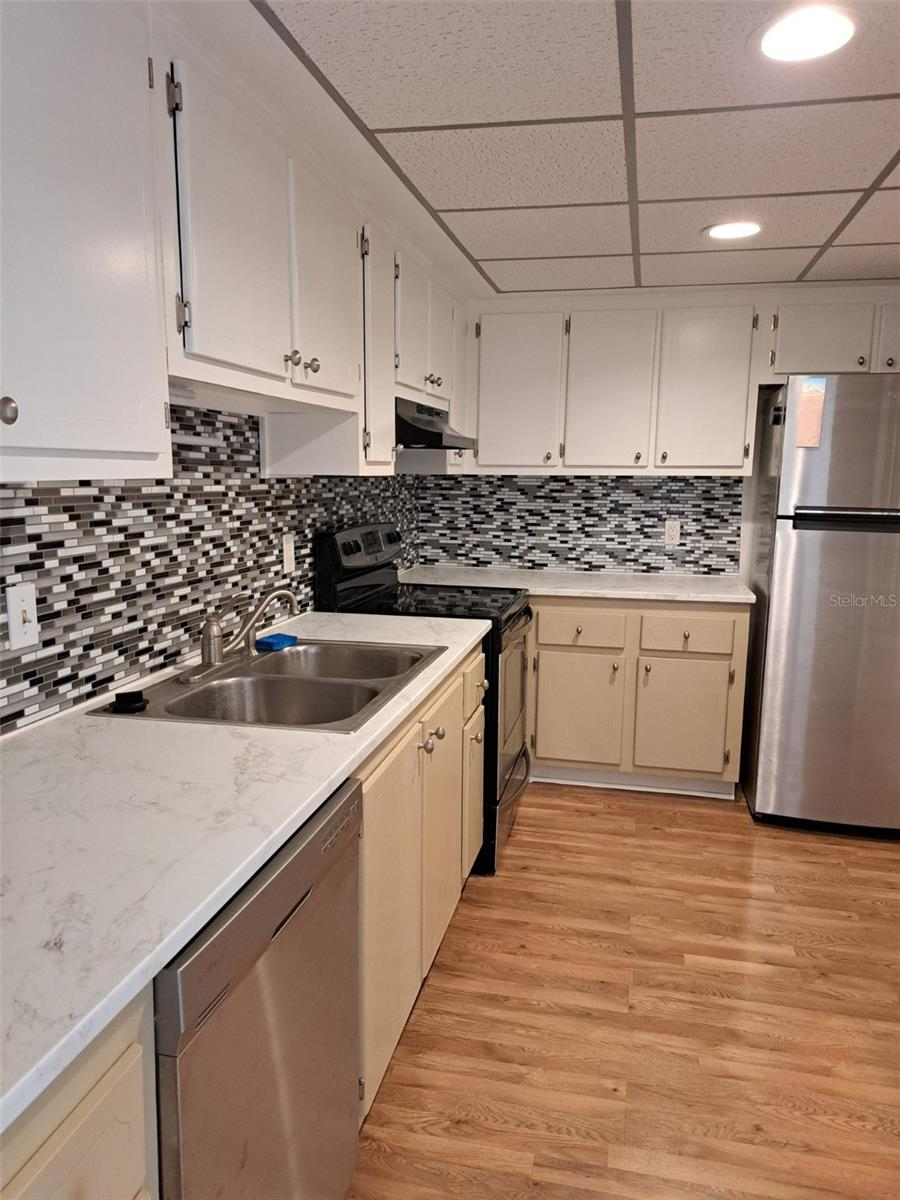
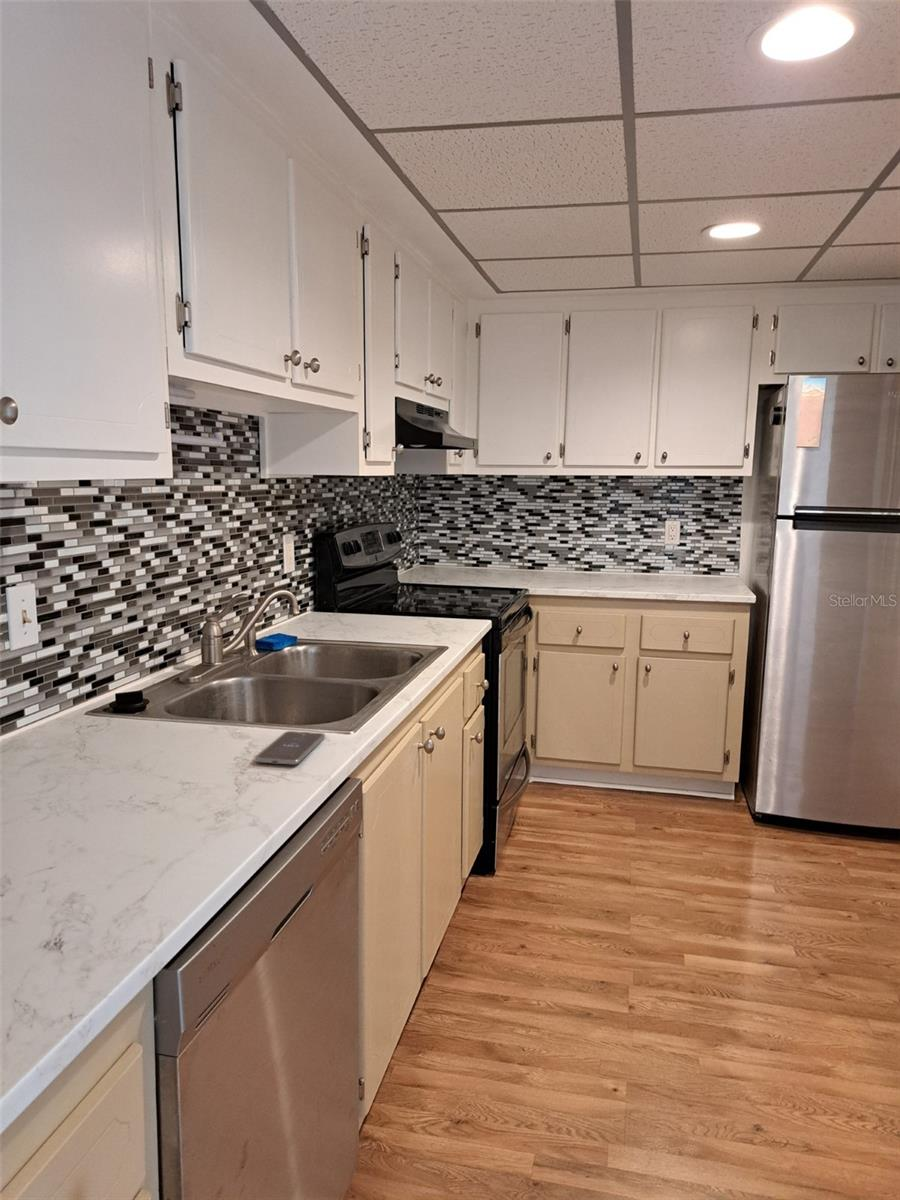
+ smartphone [254,730,326,765]
